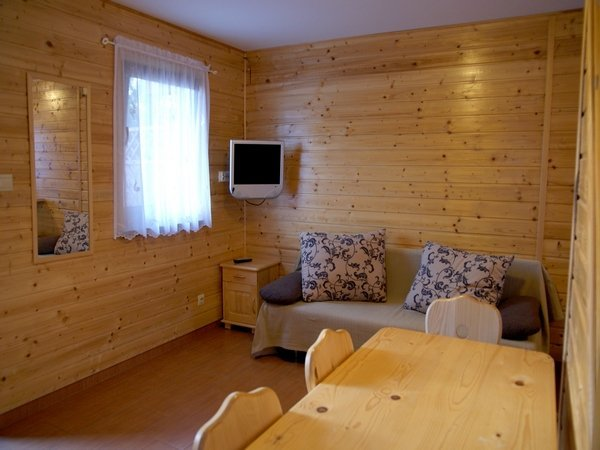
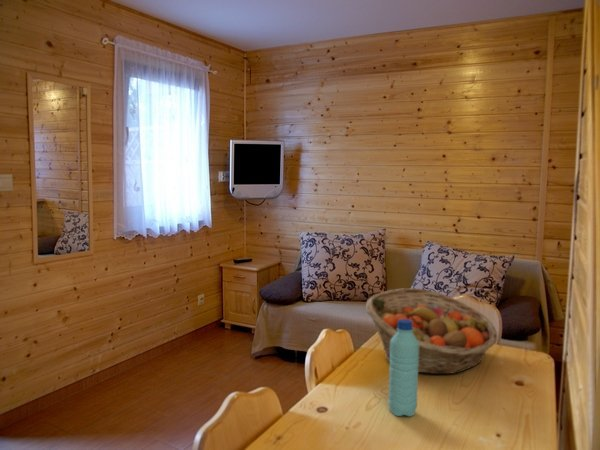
+ water bottle [388,319,419,417]
+ fruit basket [365,287,498,375]
